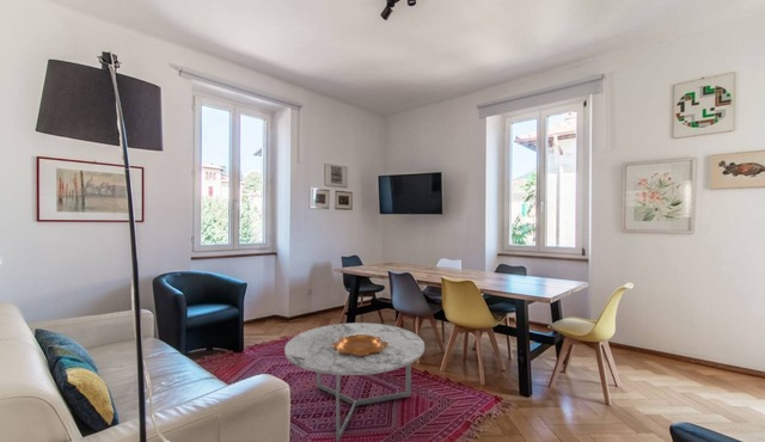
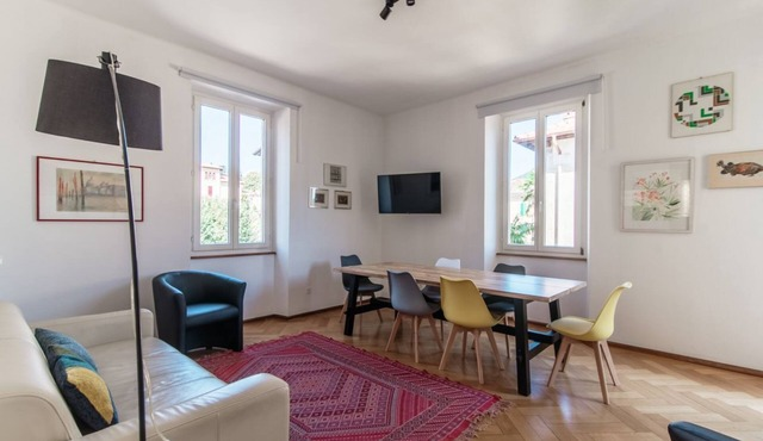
- decorative bowl [331,334,388,356]
- coffee table [283,321,426,442]
